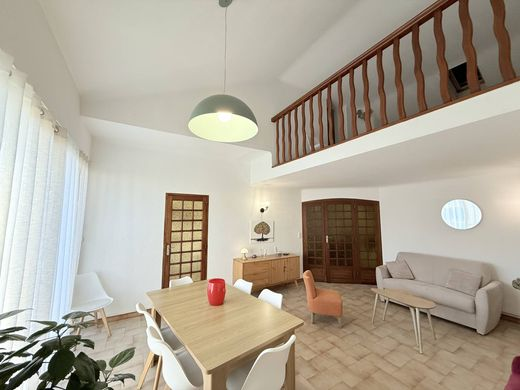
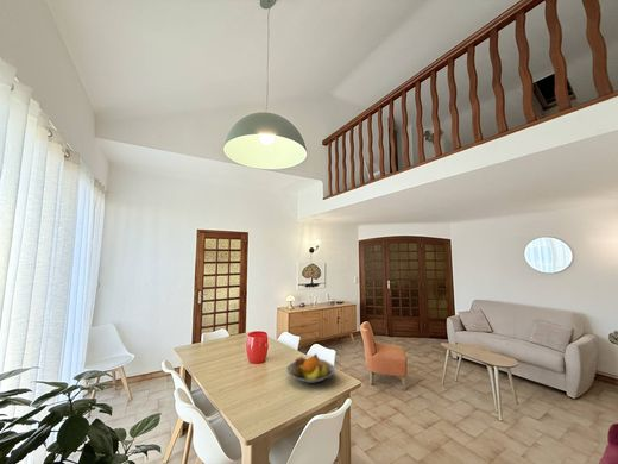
+ fruit bowl [285,352,336,384]
